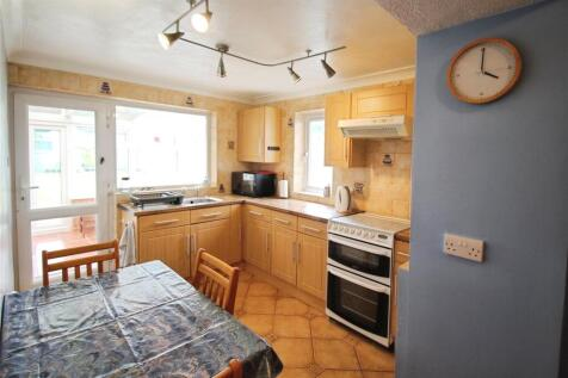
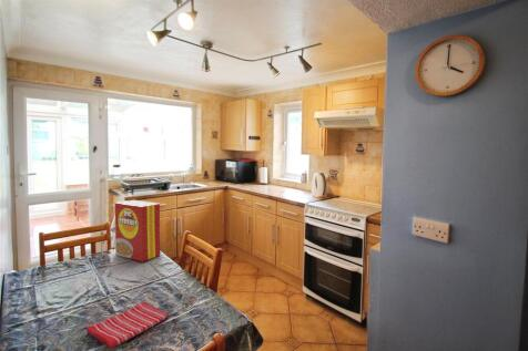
+ cereal box [114,199,162,262]
+ dish towel [85,301,170,350]
